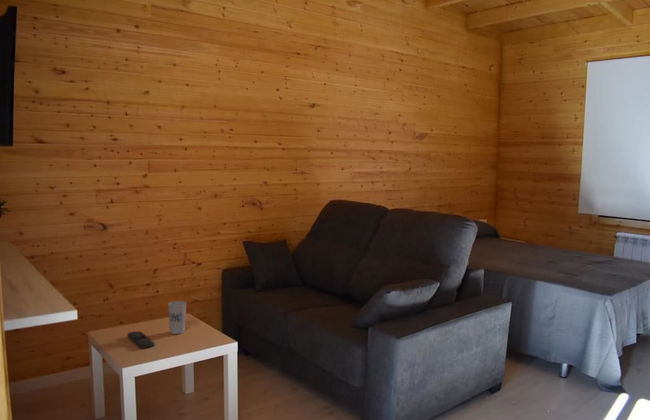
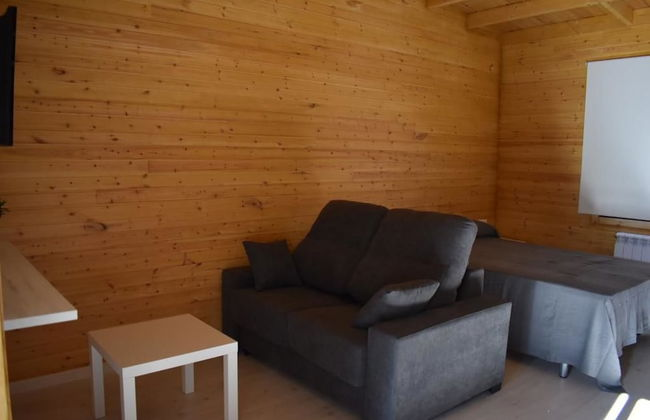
- remote control [126,330,155,350]
- cup [167,300,187,335]
